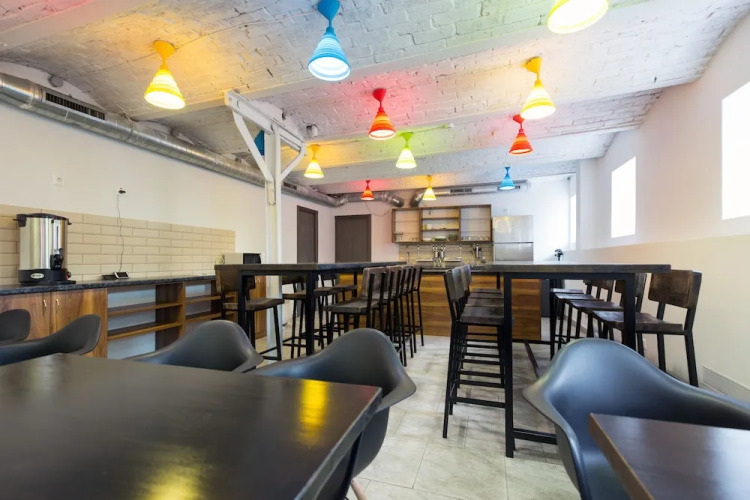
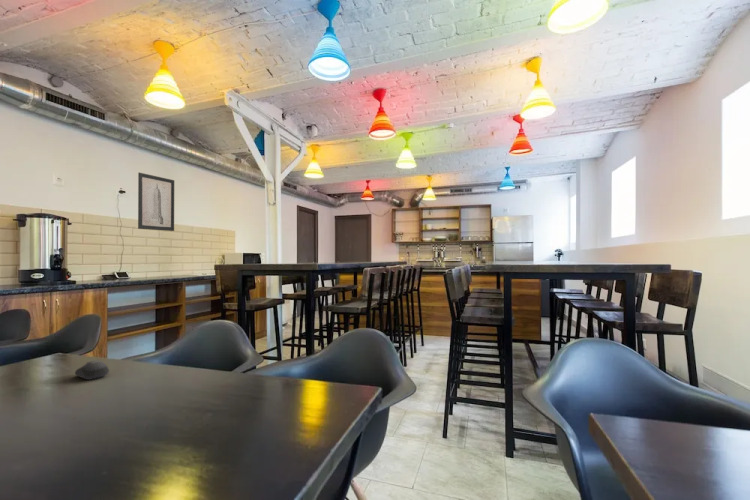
+ computer mouse [74,360,110,381]
+ wall art [137,172,175,232]
